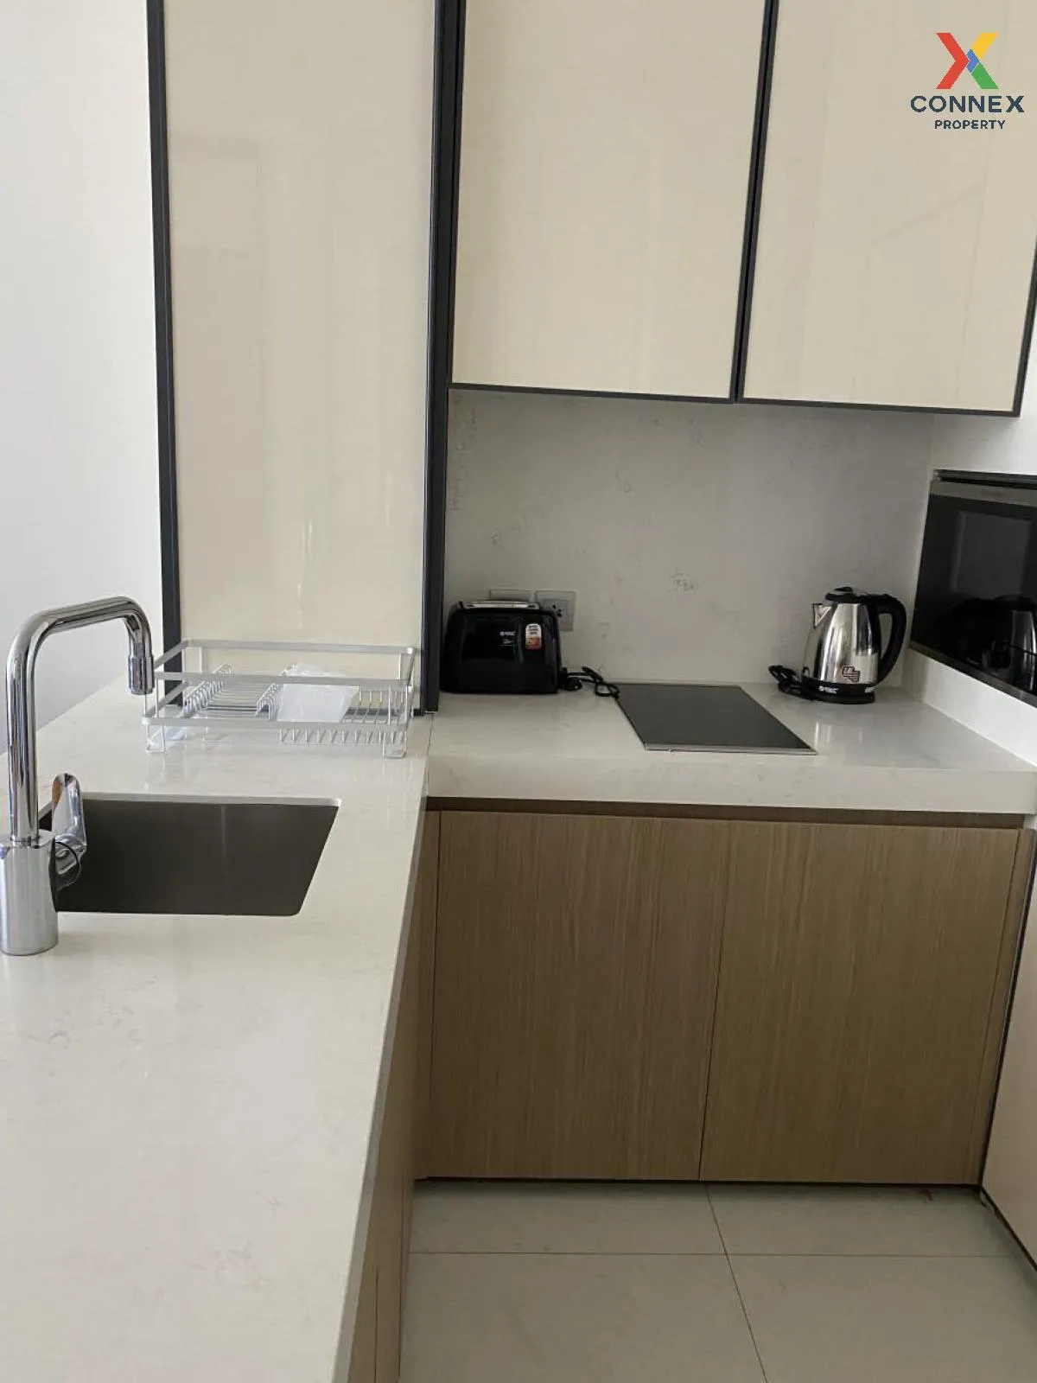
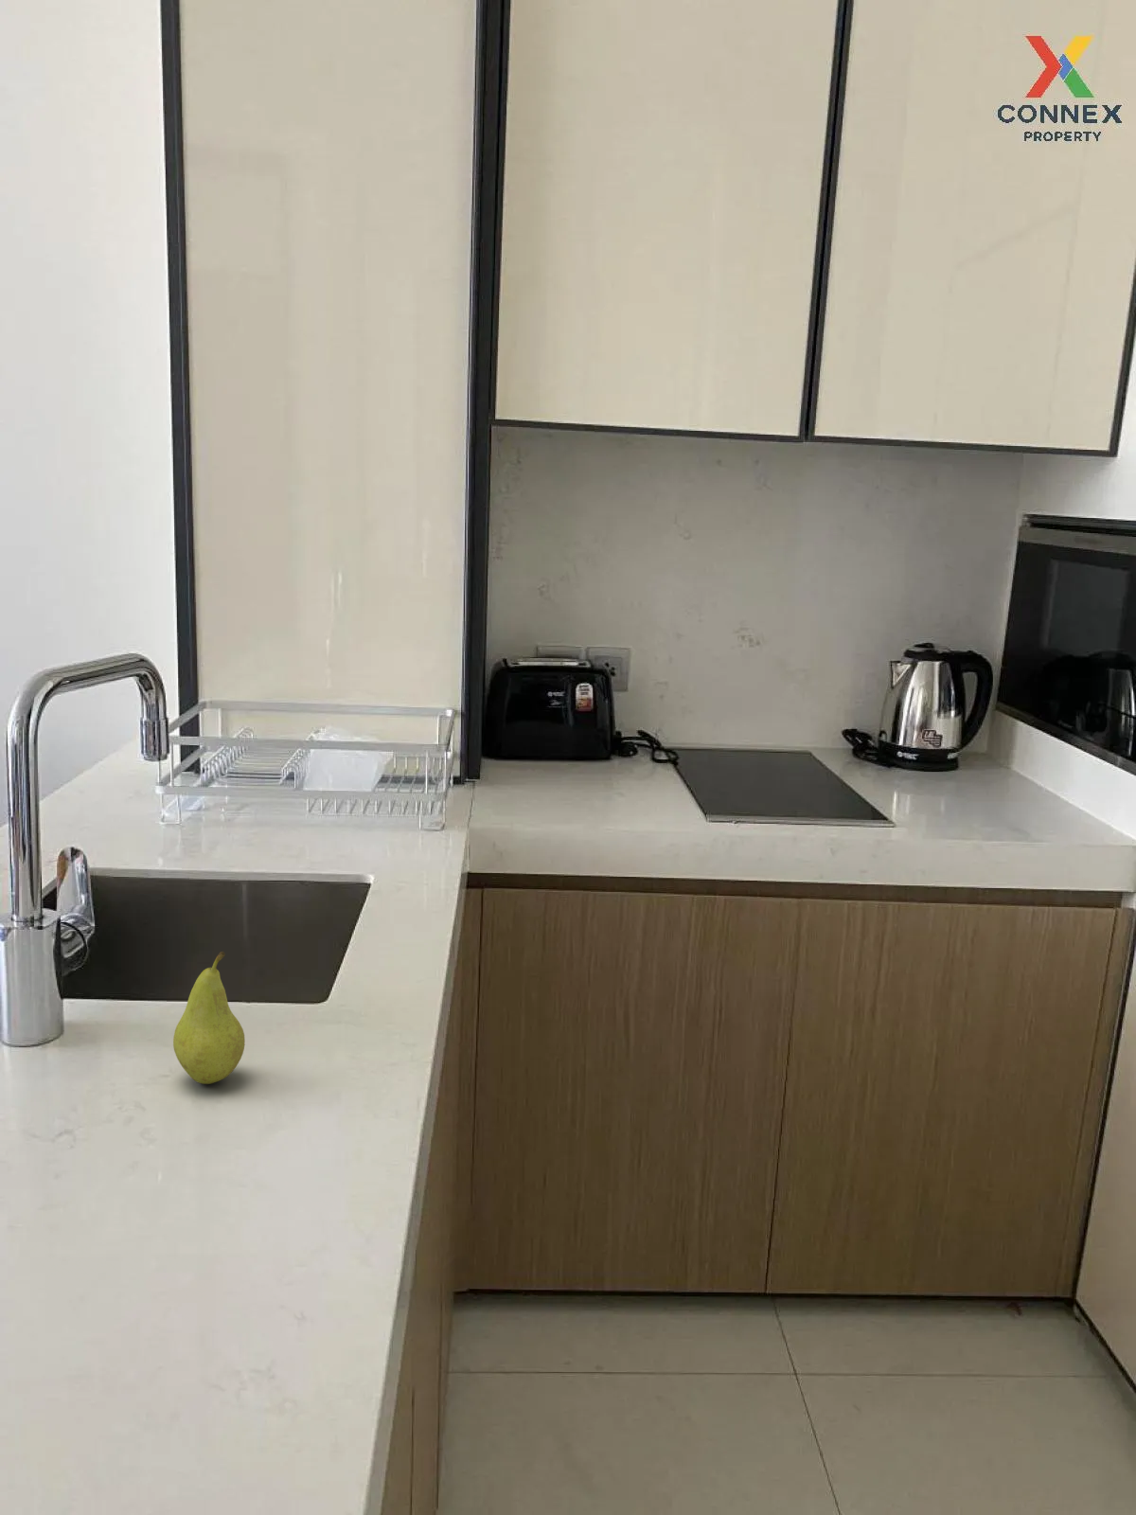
+ fruit [172,951,246,1086]
